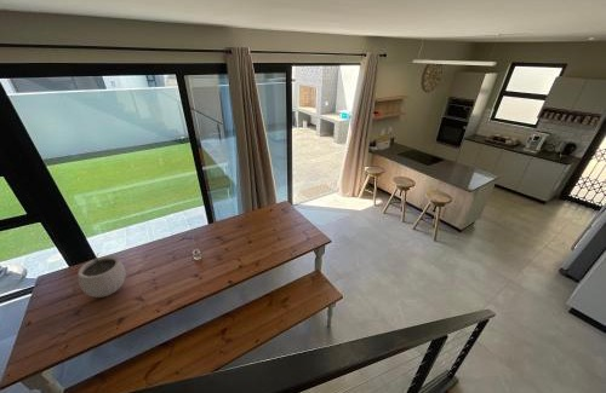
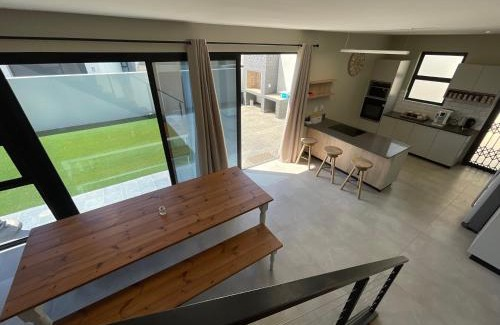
- plant pot [78,253,127,299]
